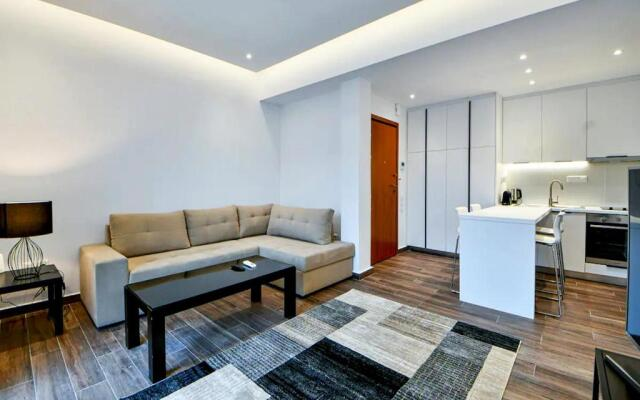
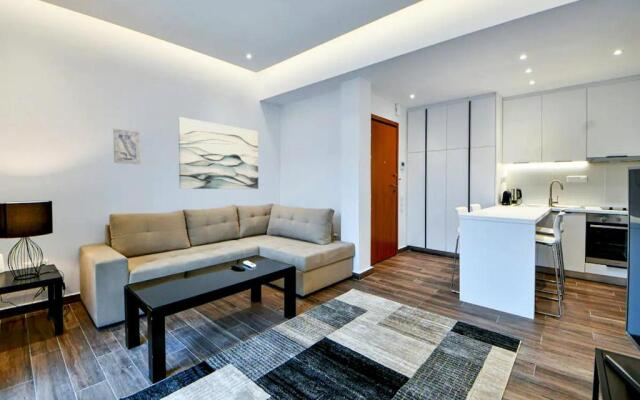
+ wall art [177,116,259,190]
+ wall art [112,128,142,165]
